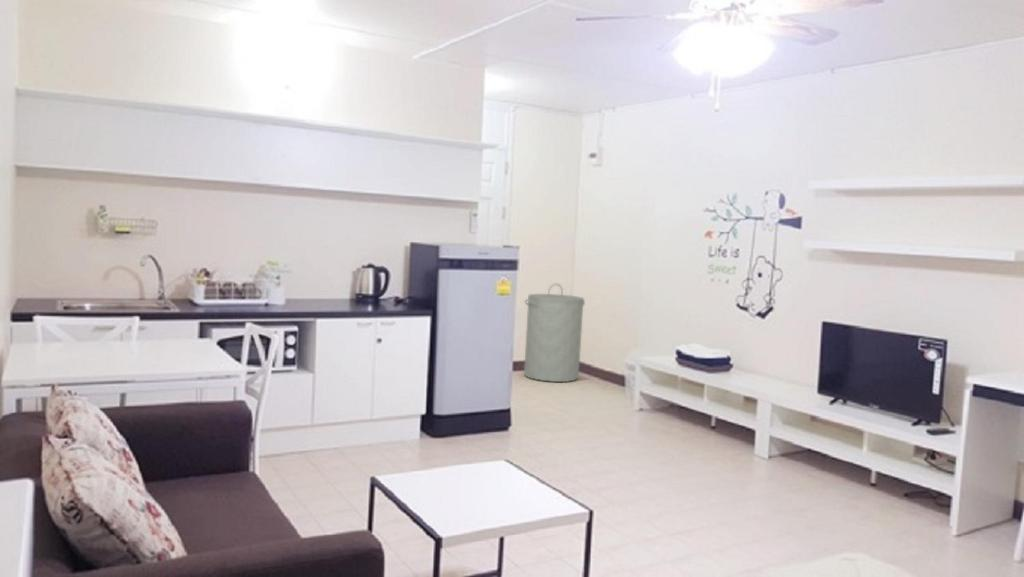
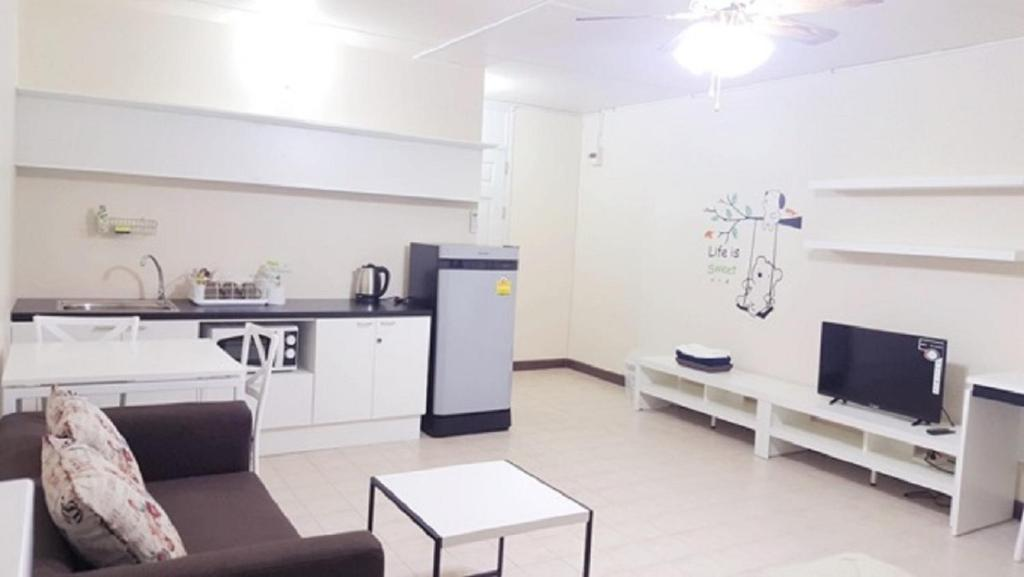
- laundry hamper [523,282,586,383]
